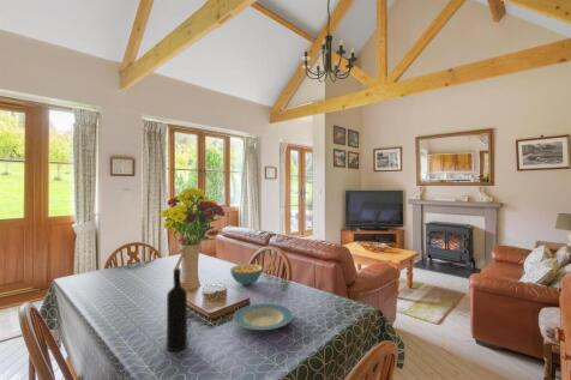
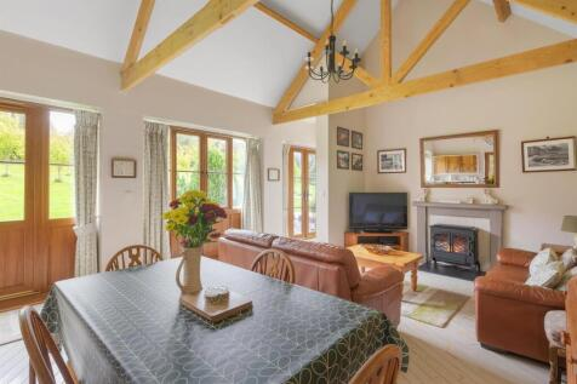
- wine bottle [166,267,188,352]
- cereal bowl [229,263,264,286]
- plate [233,302,294,331]
